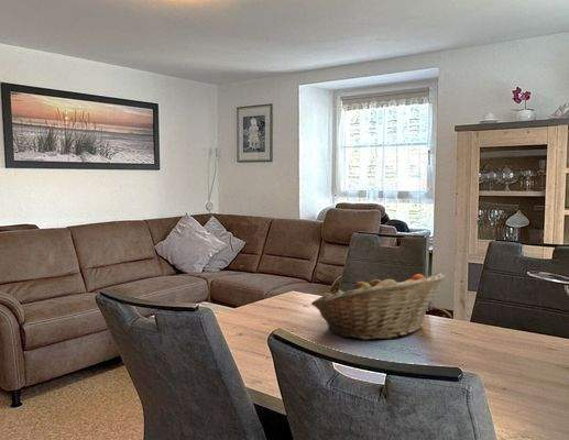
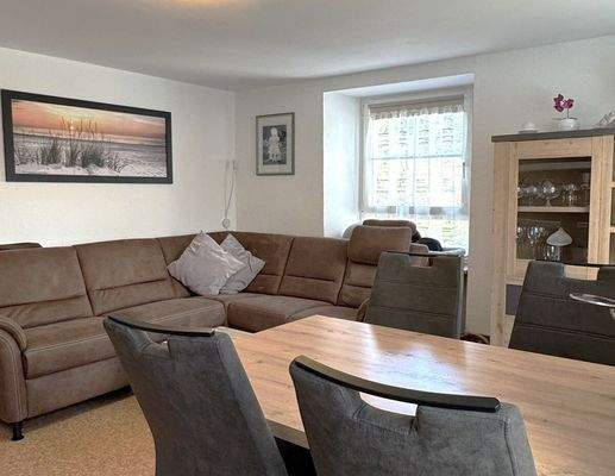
- fruit basket [310,272,446,341]
